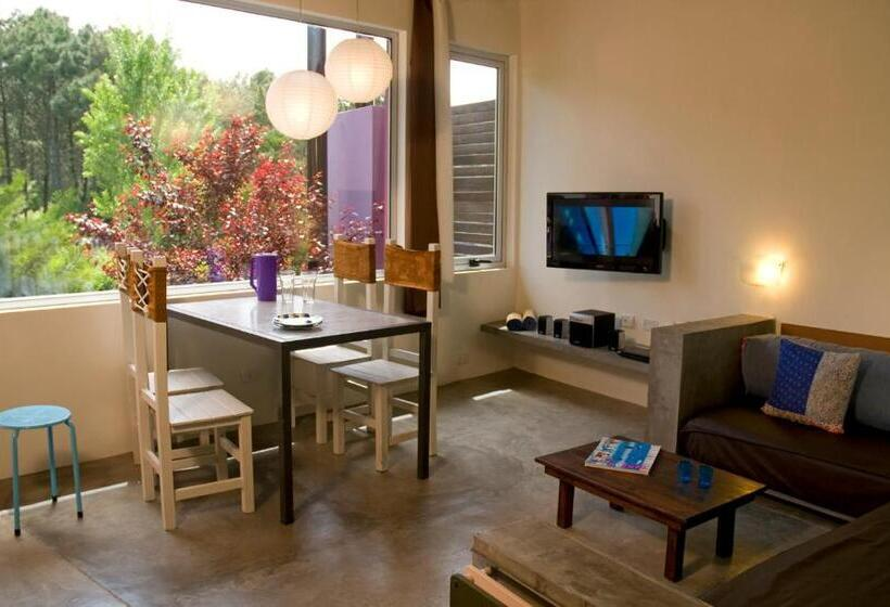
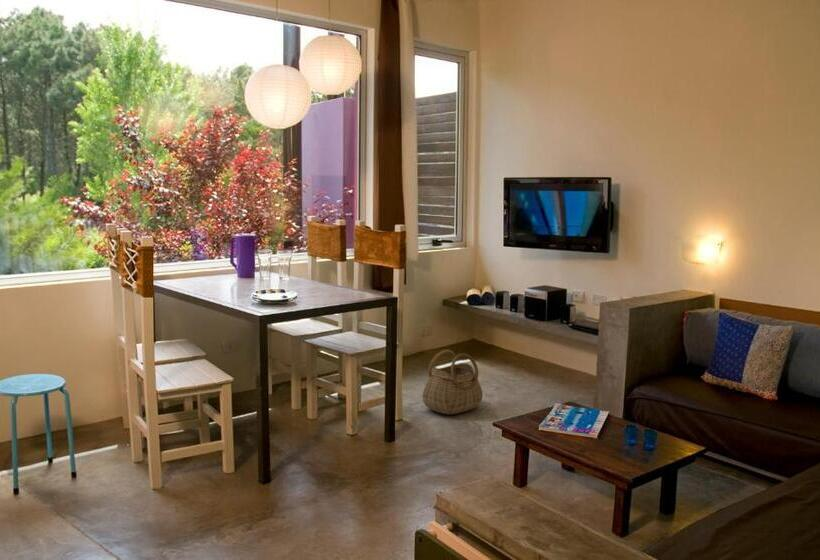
+ basket [422,349,484,416]
